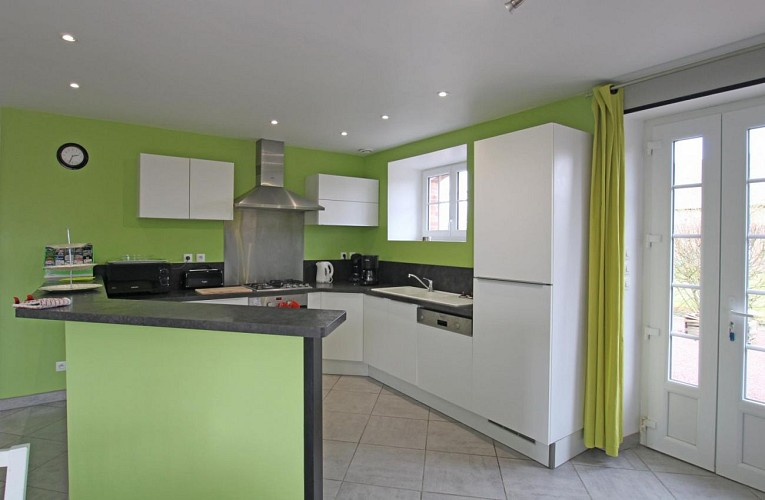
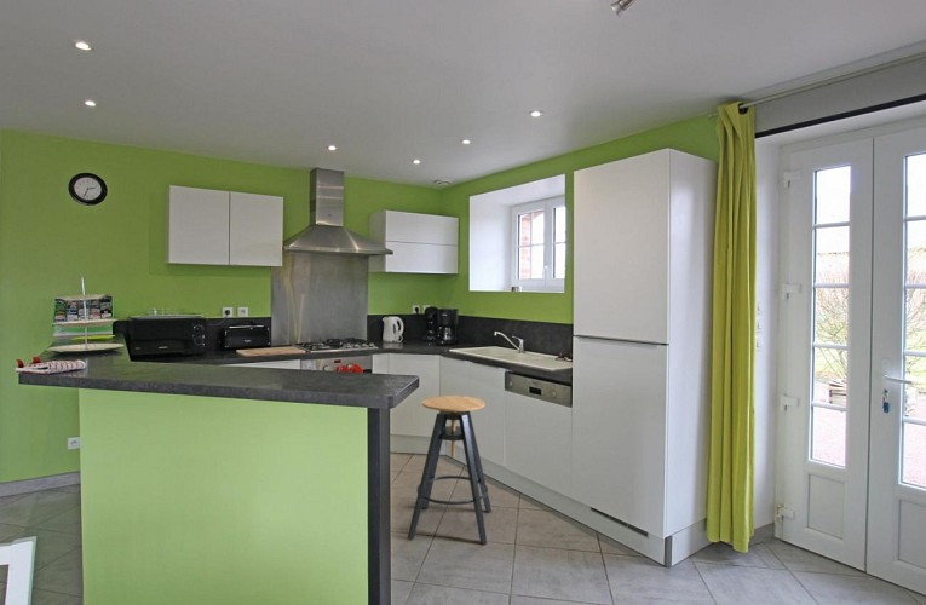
+ bar stool [407,394,493,546]
